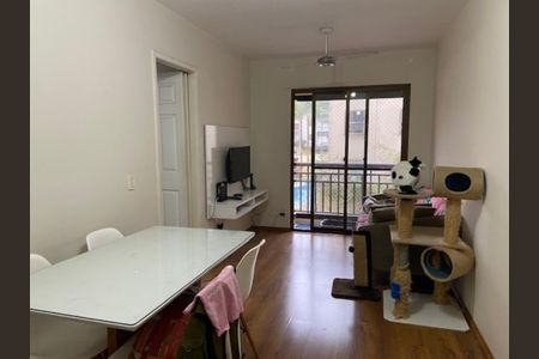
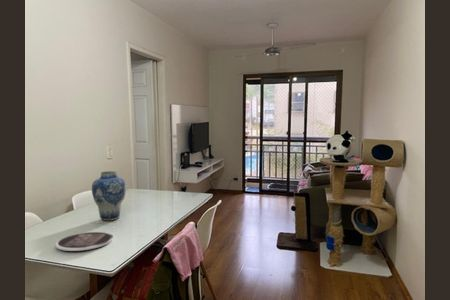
+ vase [91,171,127,222]
+ plate [54,231,114,252]
